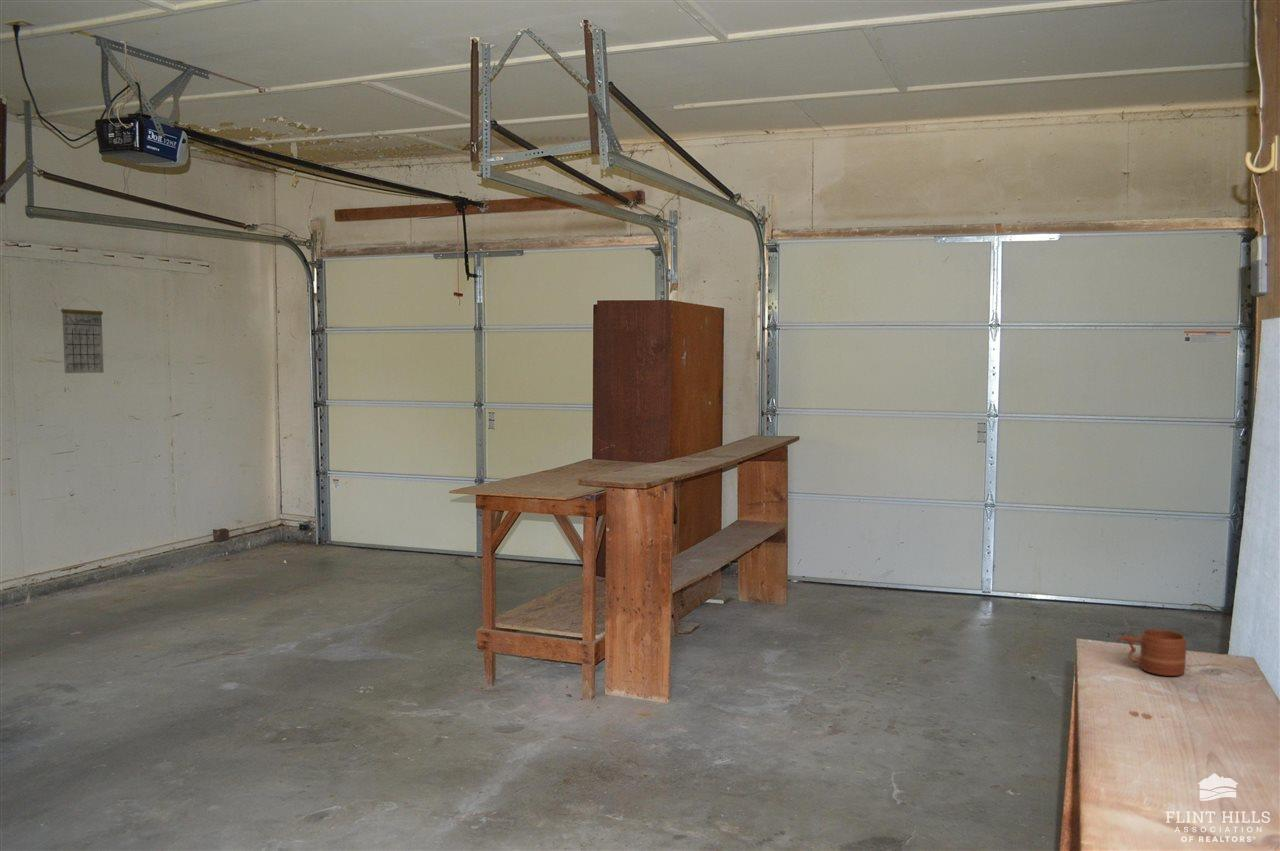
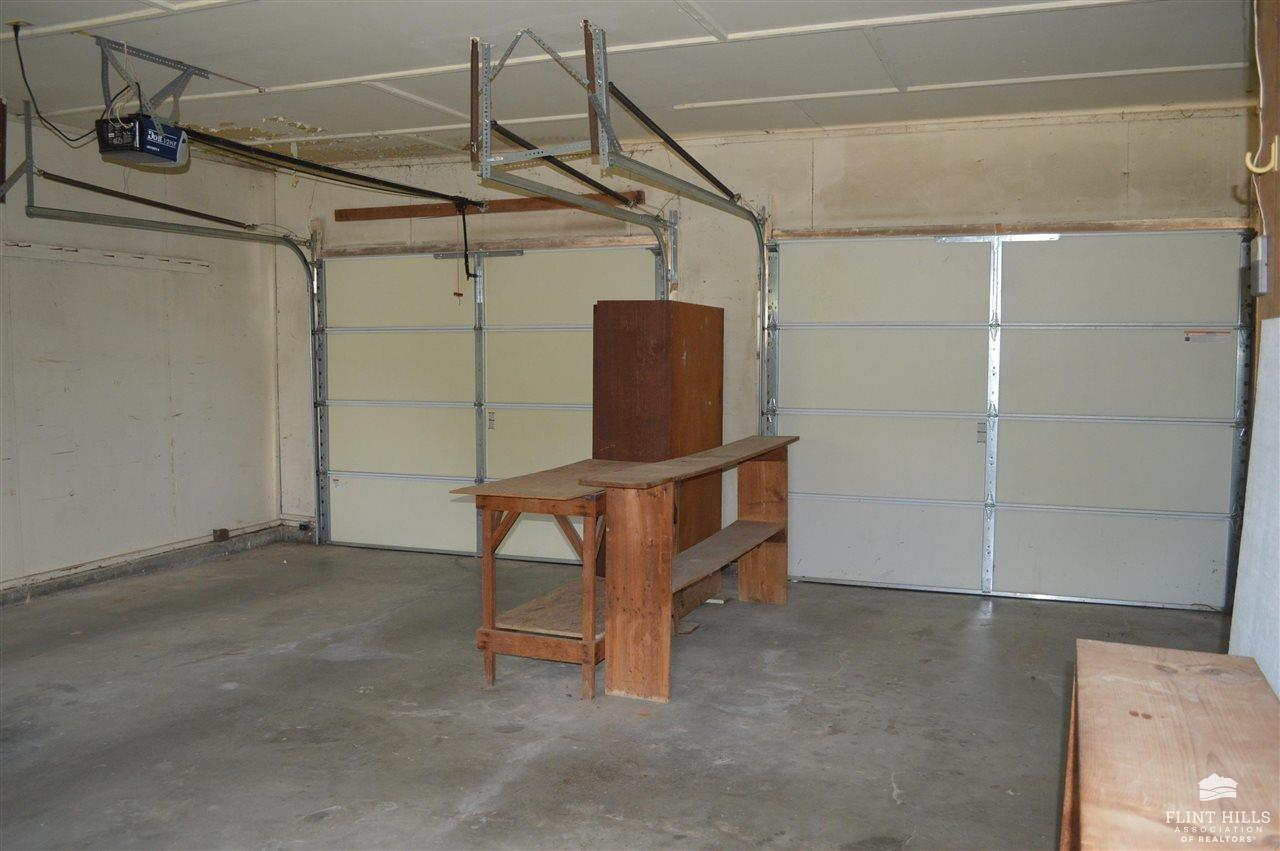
- mug [1115,628,1187,677]
- calendar [60,294,105,374]
